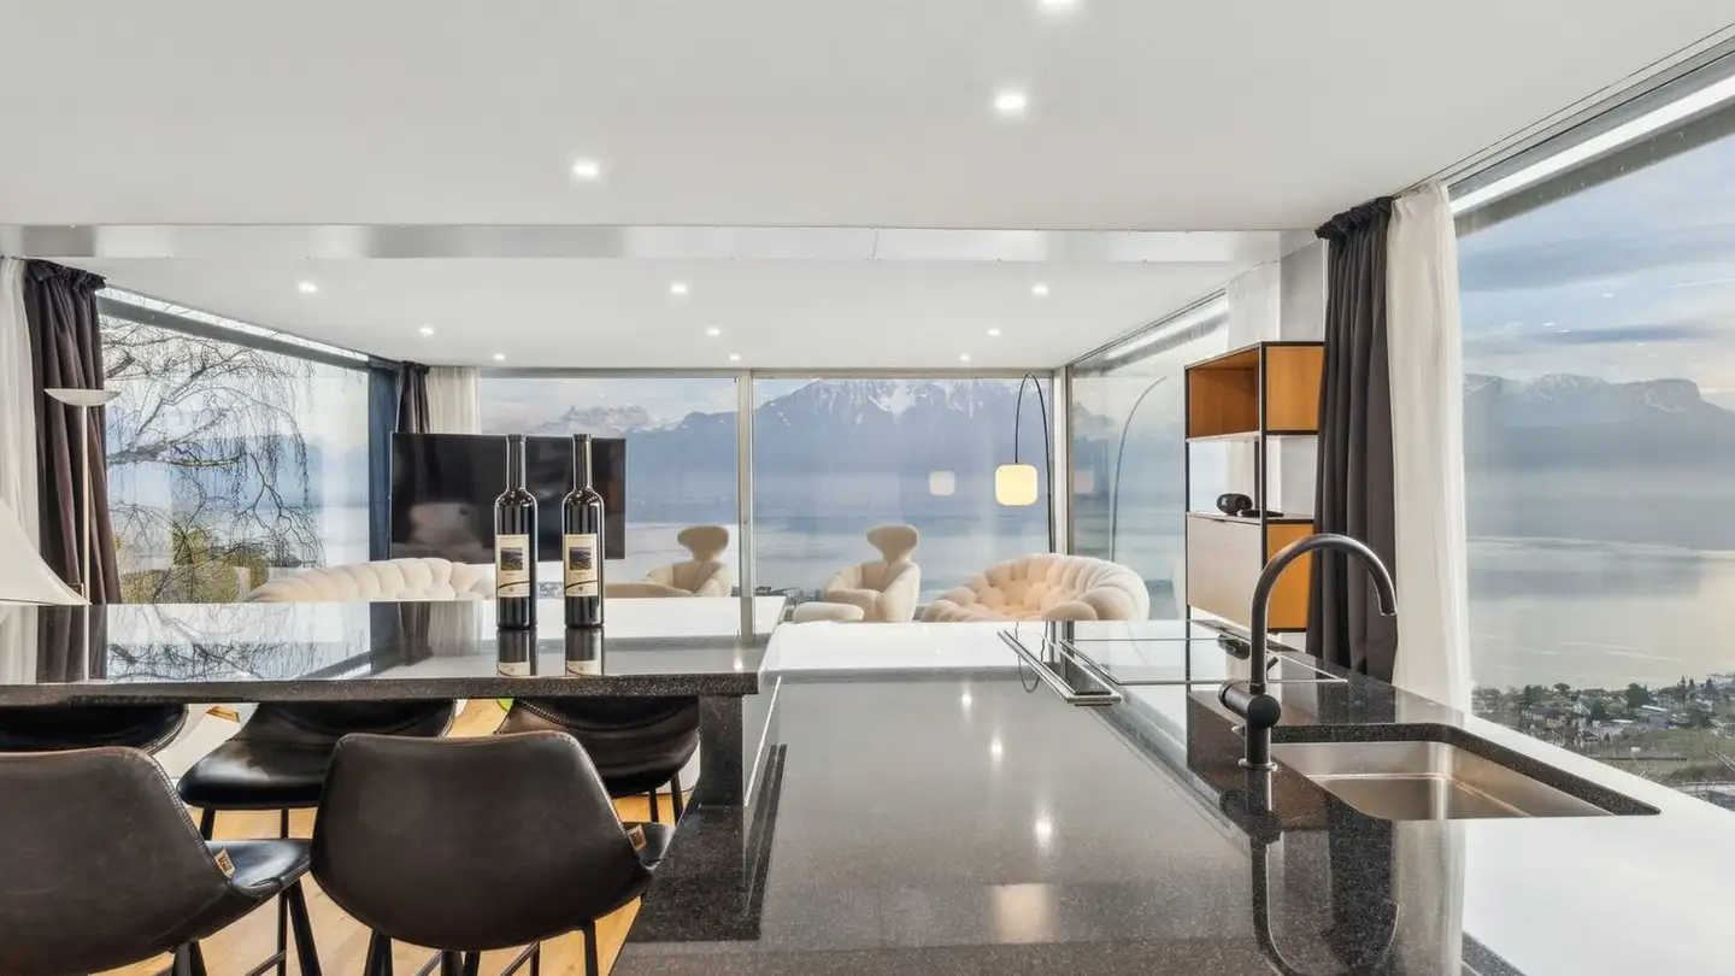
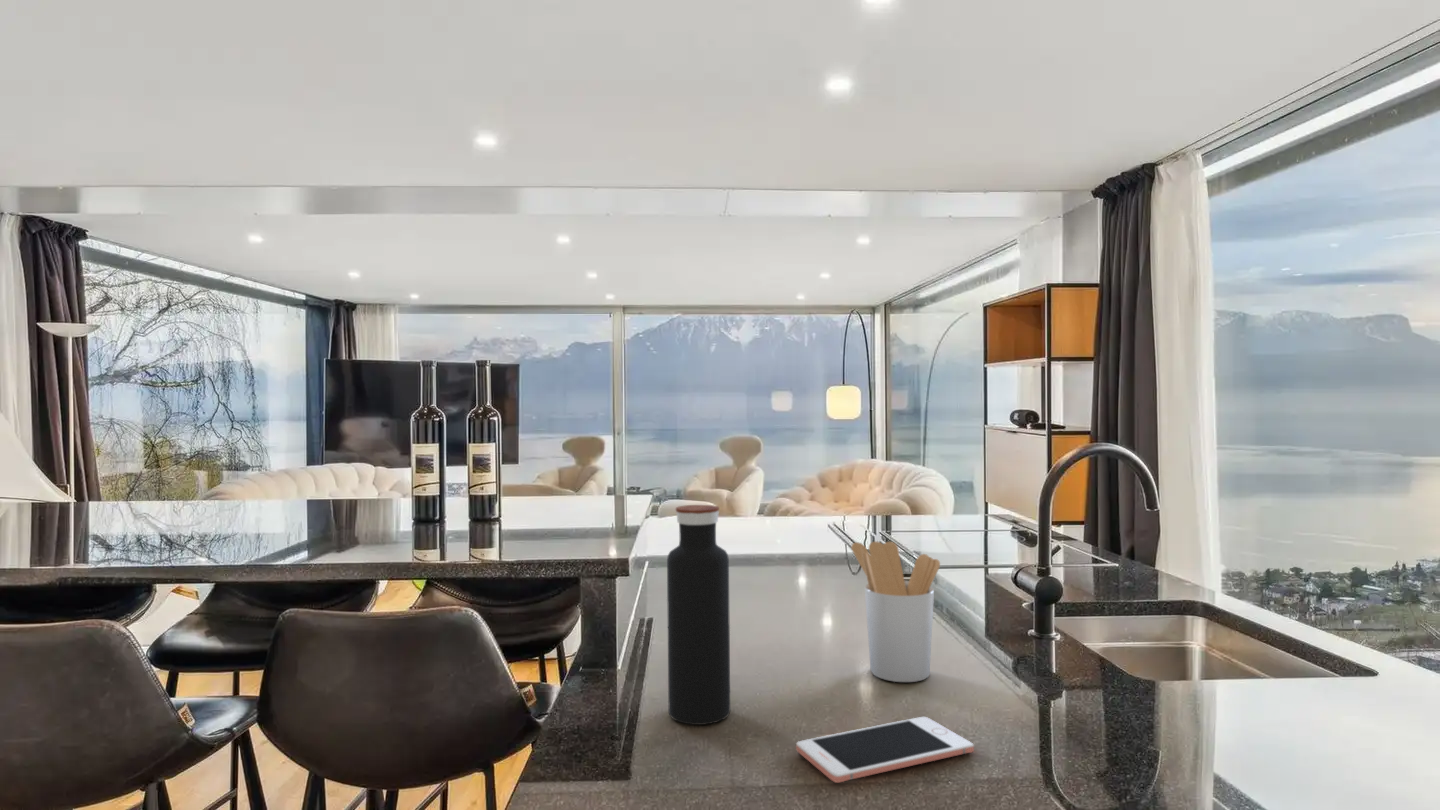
+ water bottle [666,504,731,726]
+ utensil holder [850,540,941,683]
+ cell phone [795,716,975,784]
